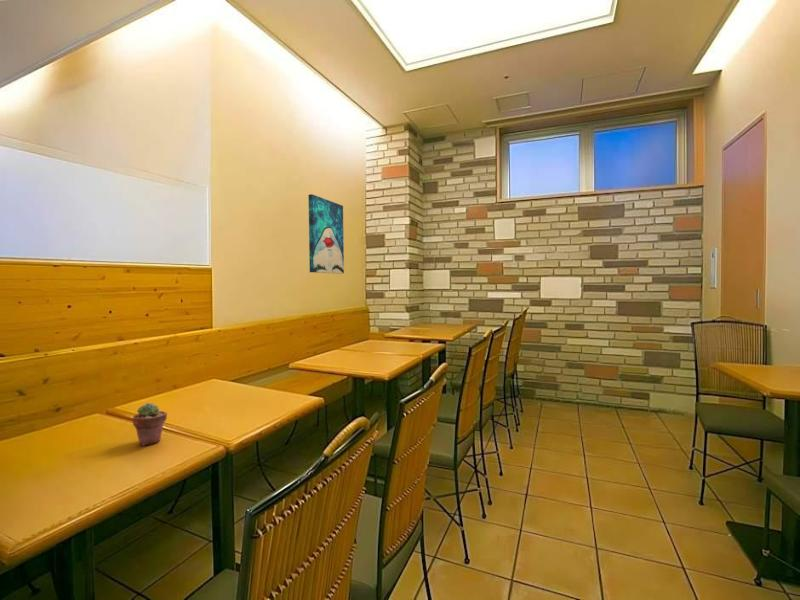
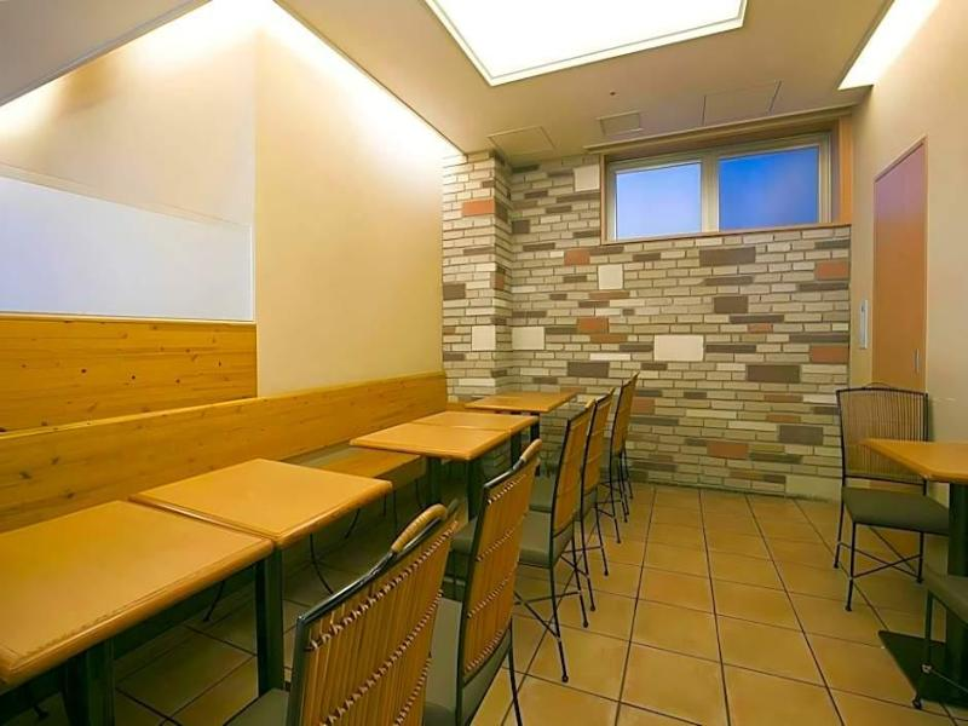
- potted succulent [131,402,168,446]
- wall art [307,193,345,275]
